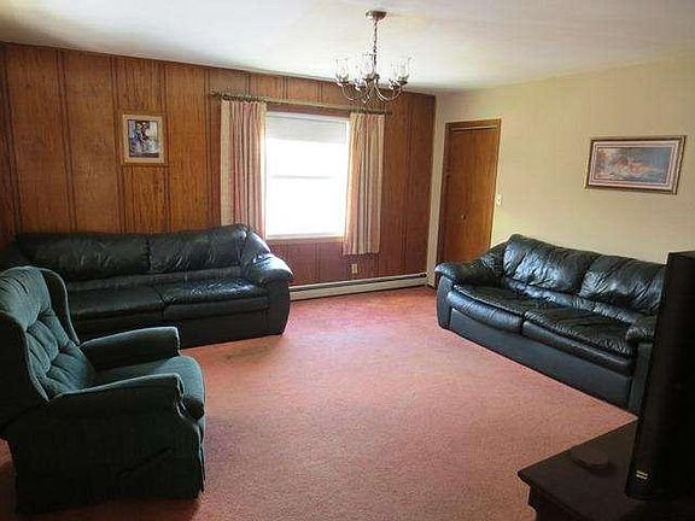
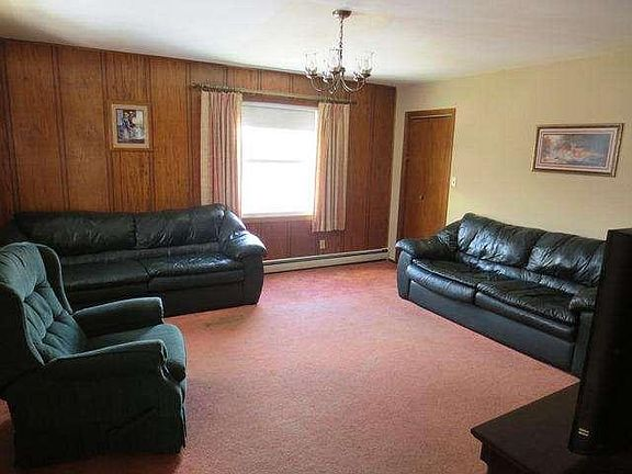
- coaster [568,444,609,470]
